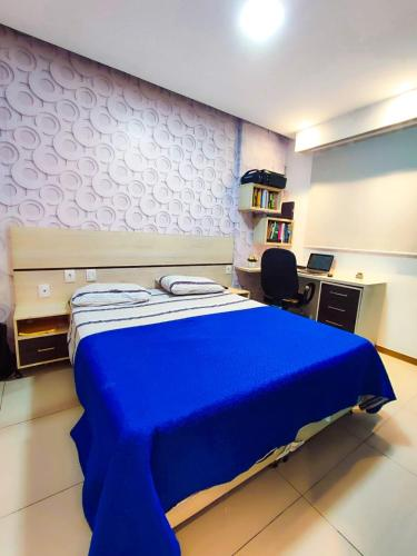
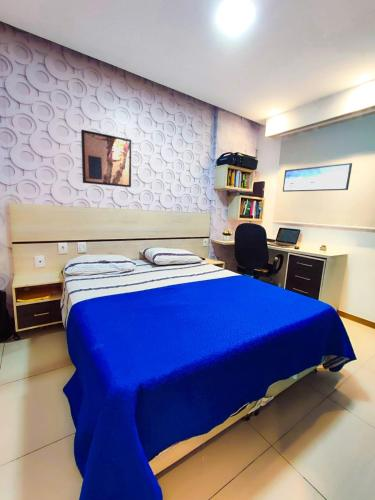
+ wall art [282,162,353,193]
+ wall art [80,129,132,188]
